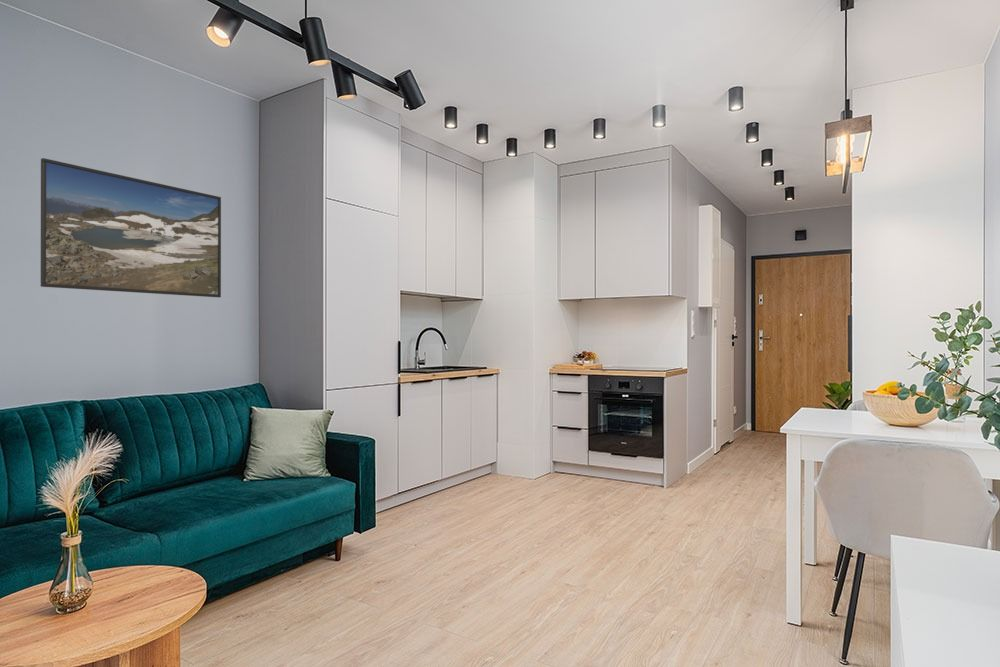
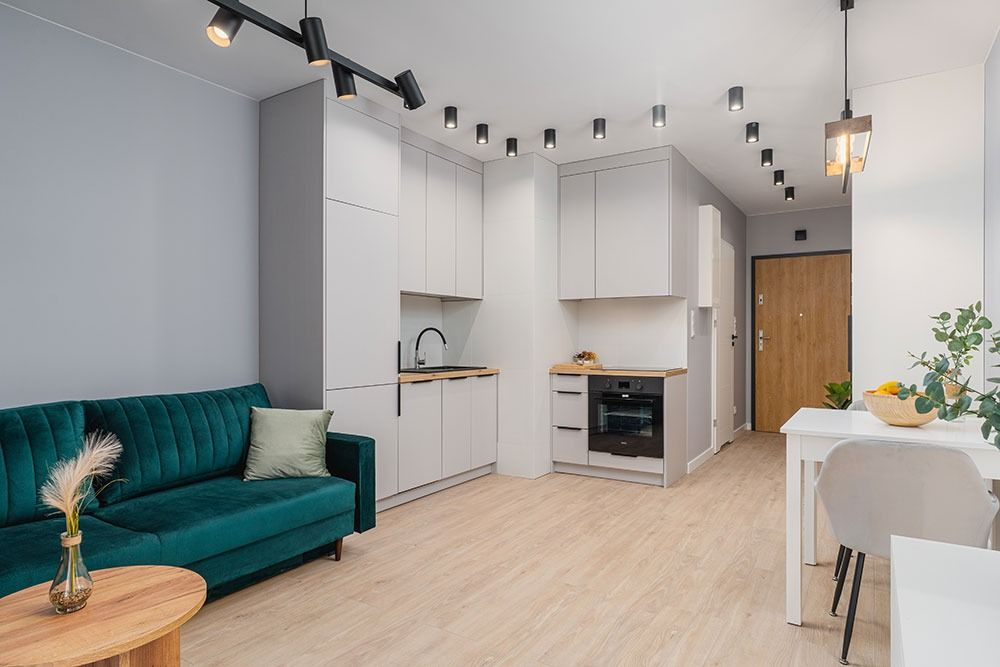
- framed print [40,157,222,298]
